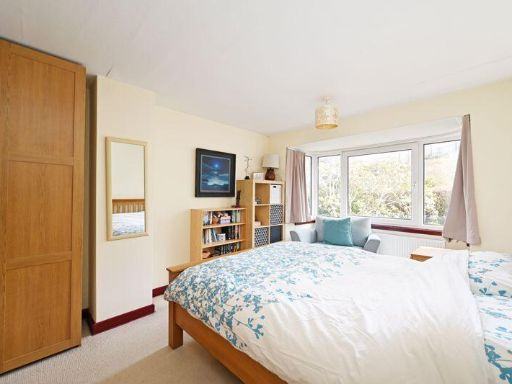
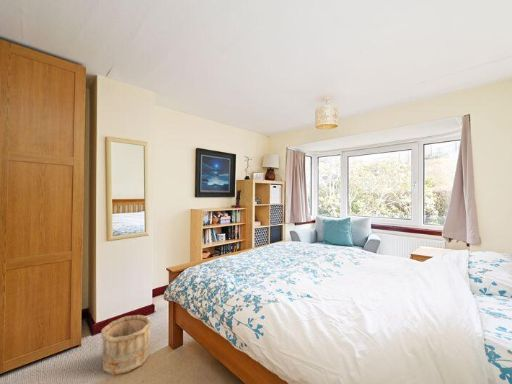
+ wooden bucket [100,314,152,376]
